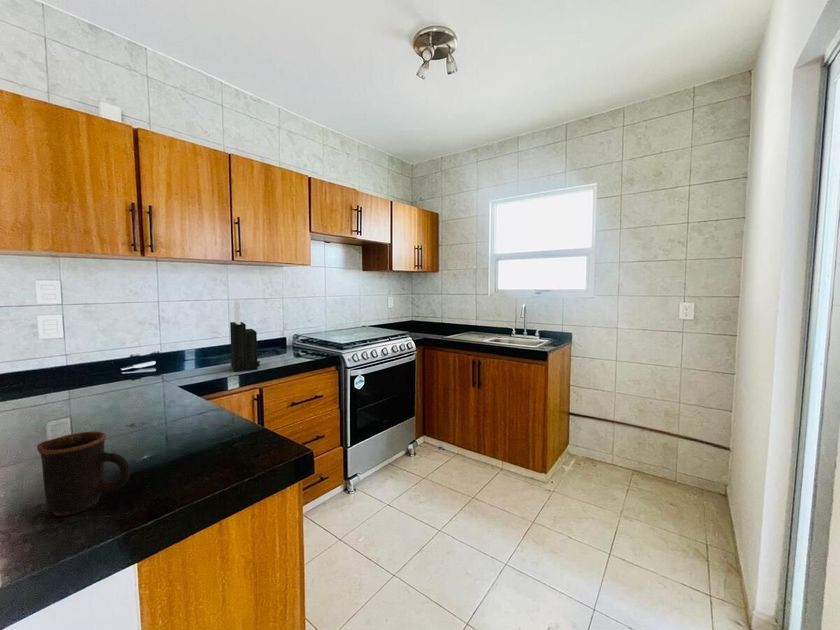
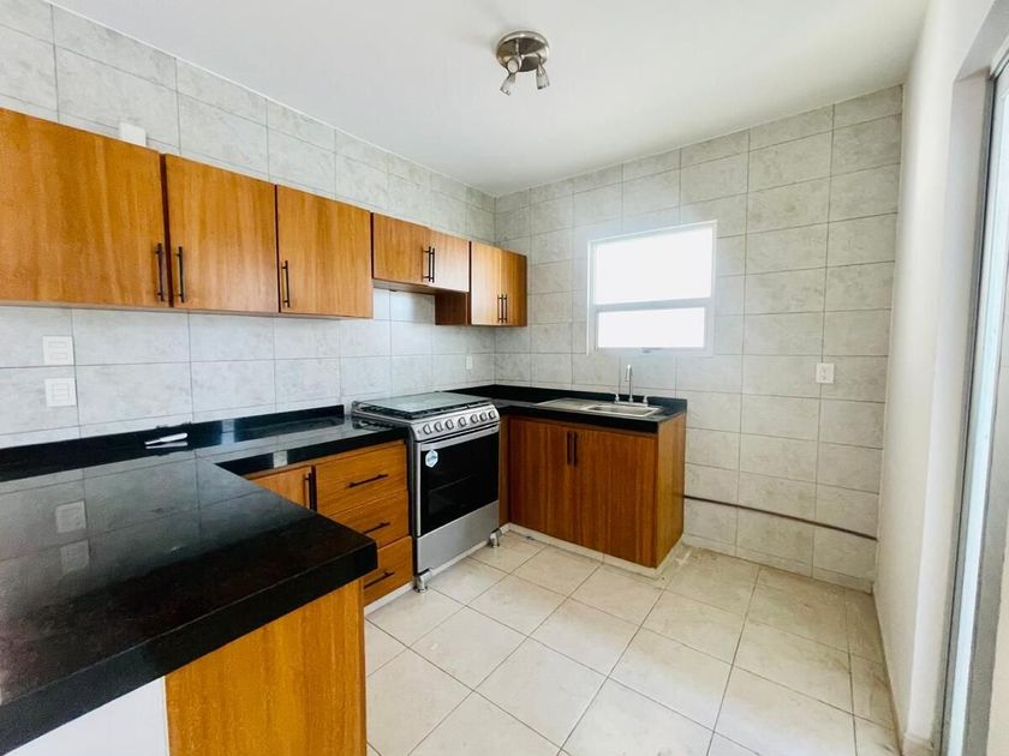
- knife block [229,299,261,373]
- mug [36,431,131,517]
